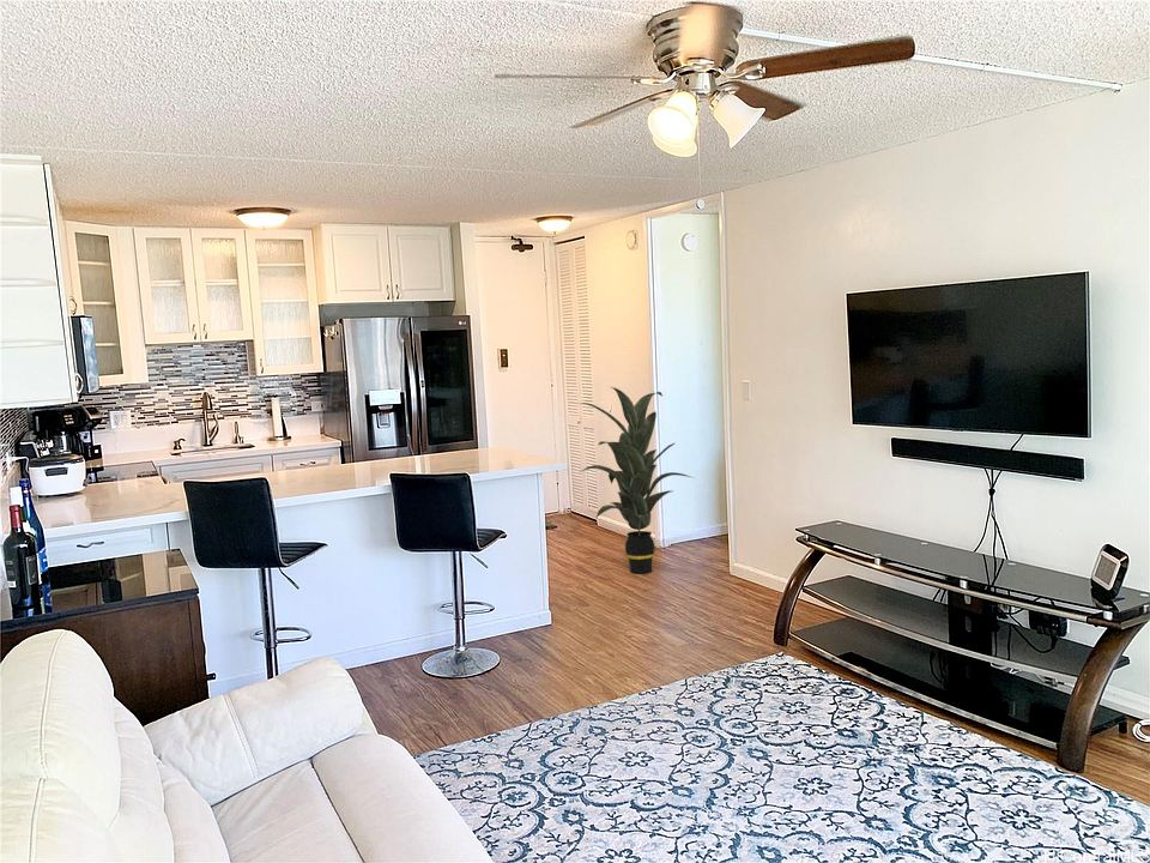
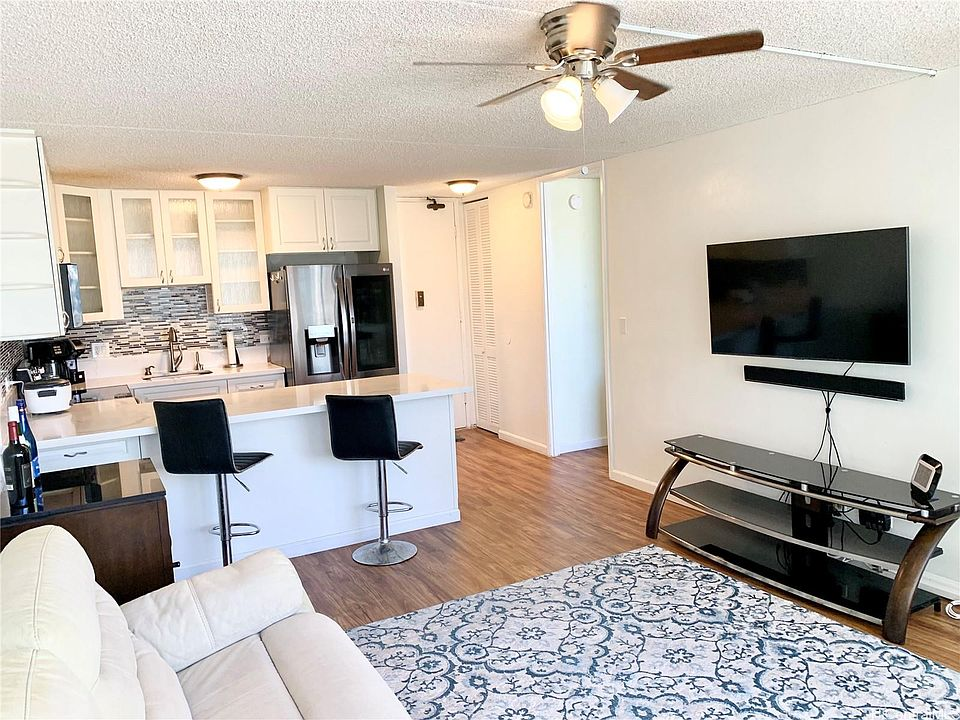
- indoor plant [577,386,695,574]
